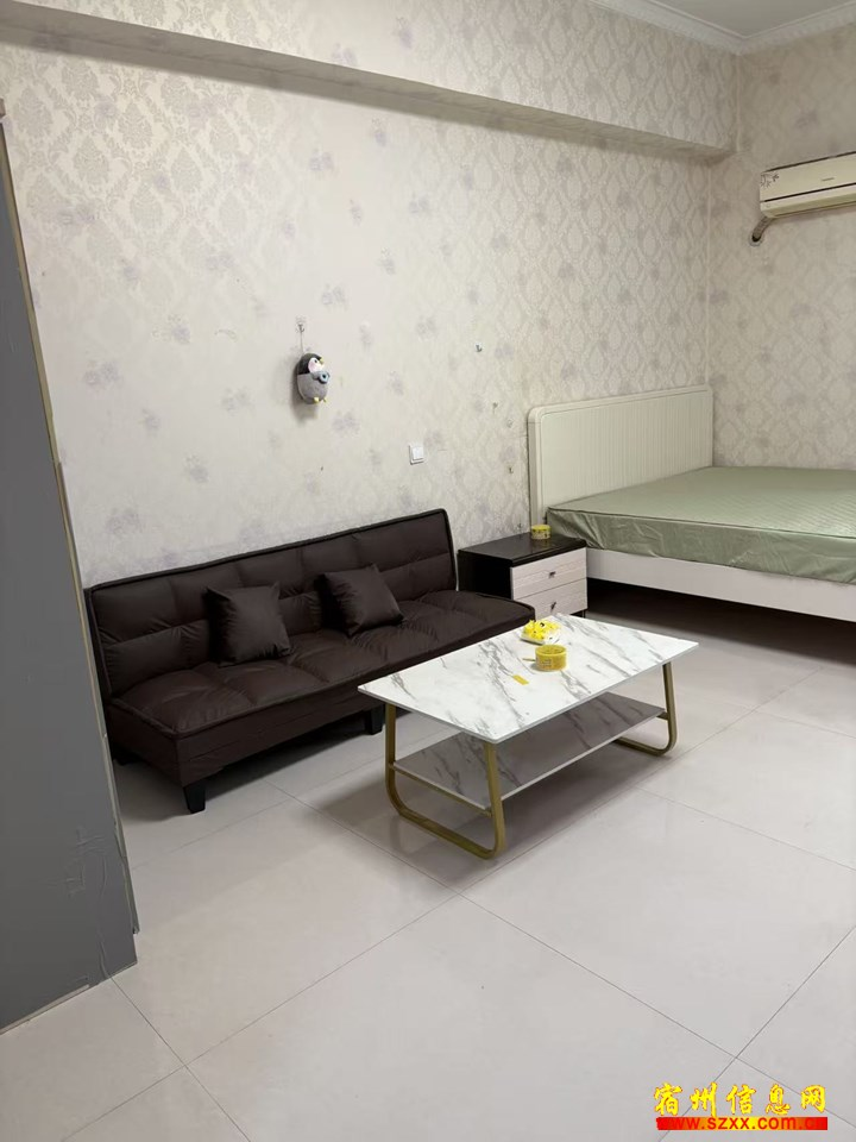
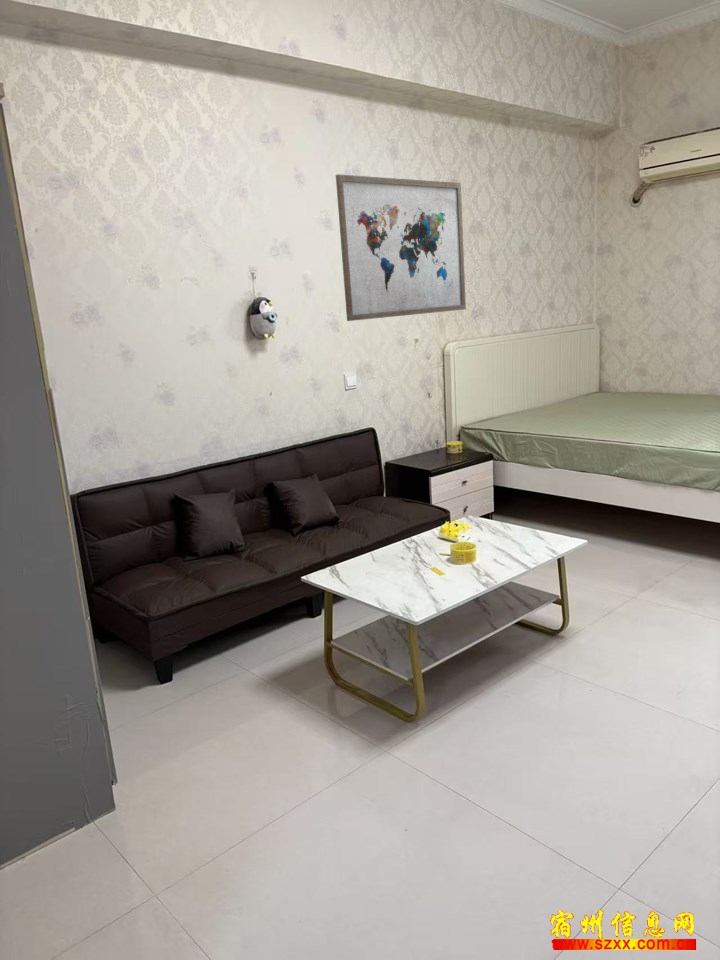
+ wall art [335,173,467,322]
